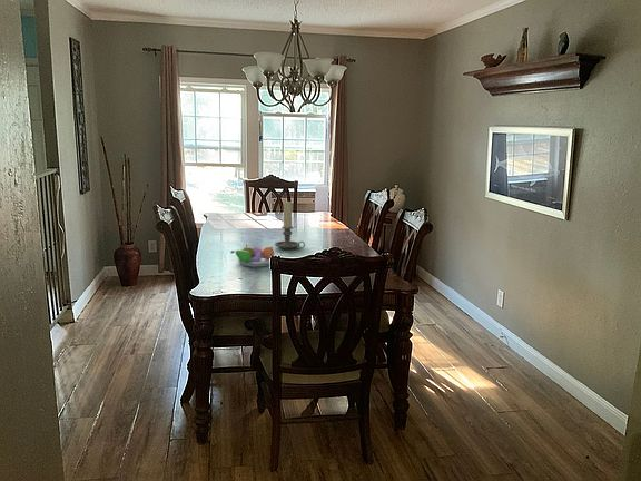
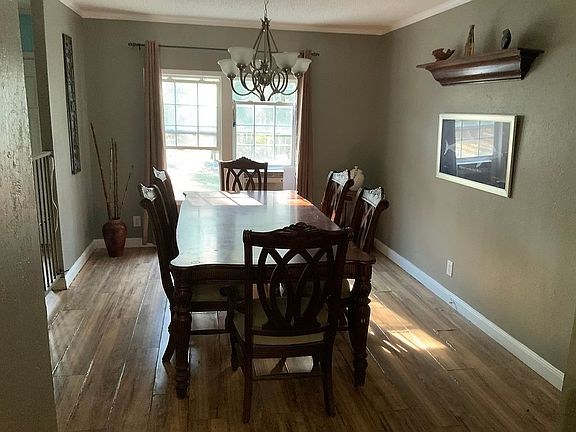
- candle holder [274,200,306,251]
- fruit bowl [229,244,275,267]
